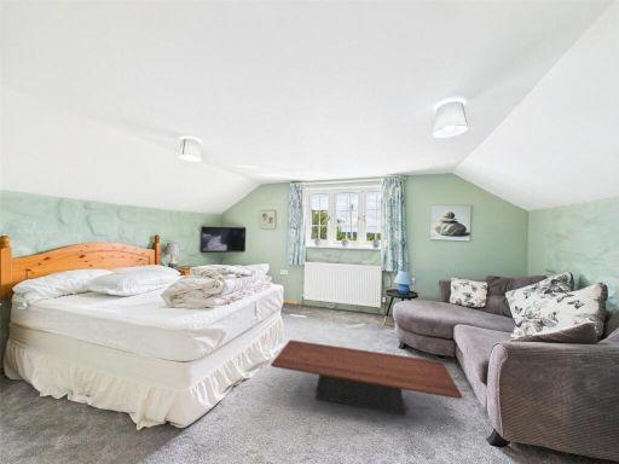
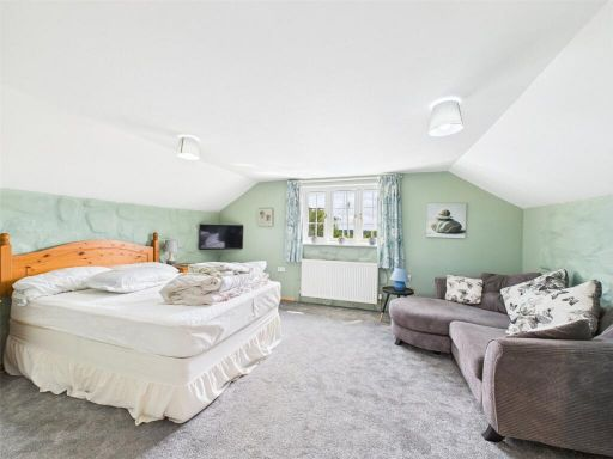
- coffee table [270,338,464,416]
